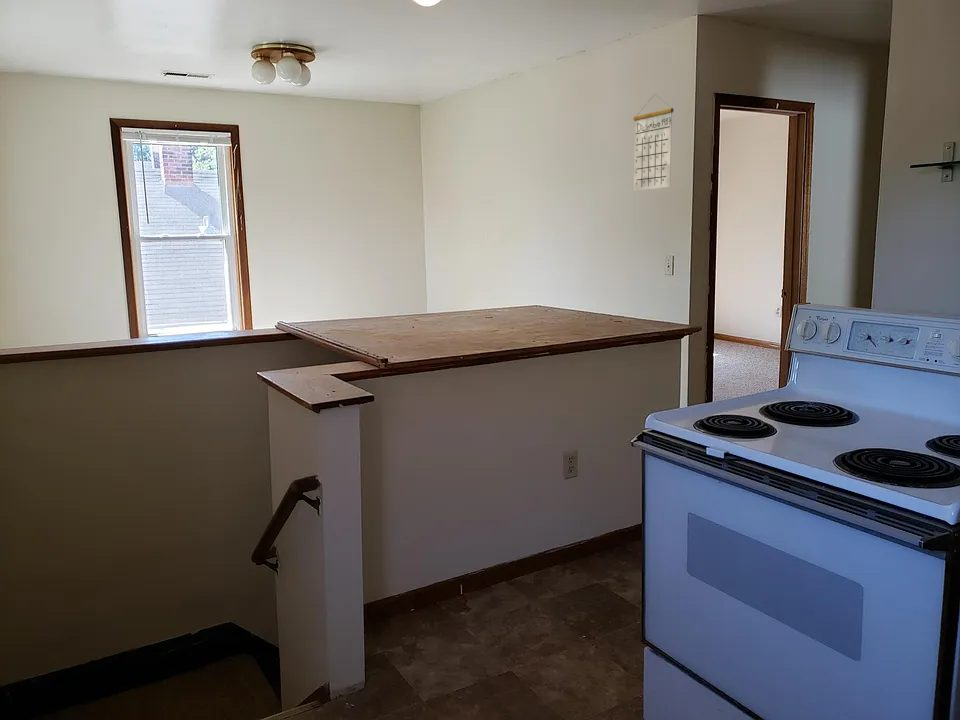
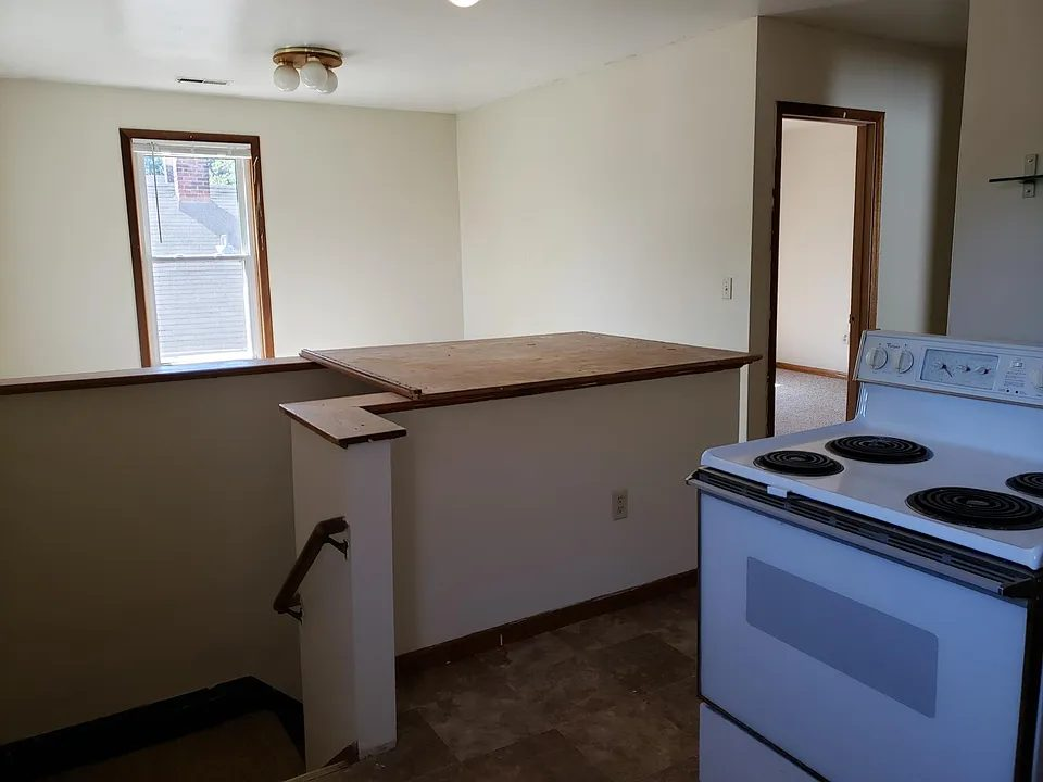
- calendar [632,93,675,192]
